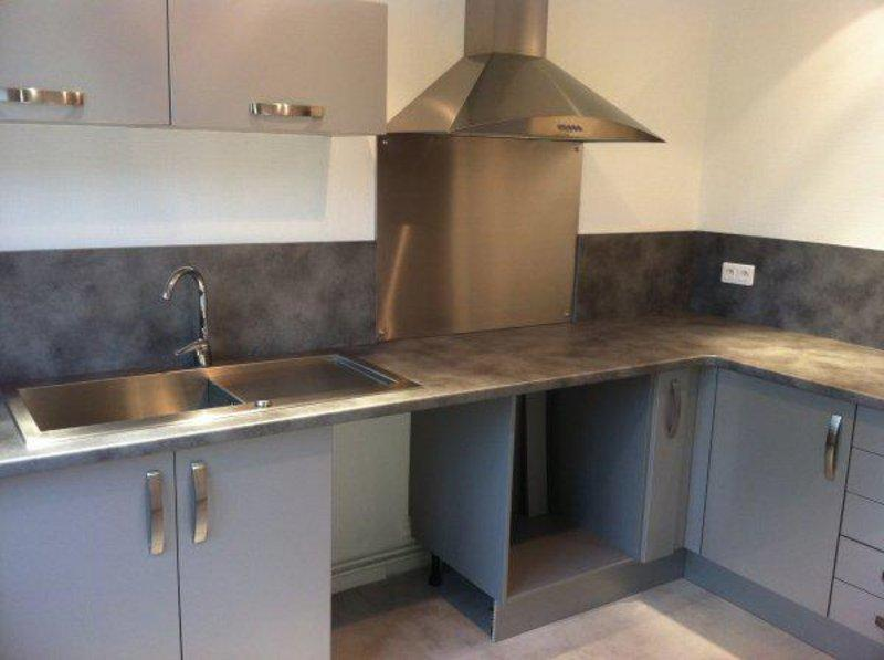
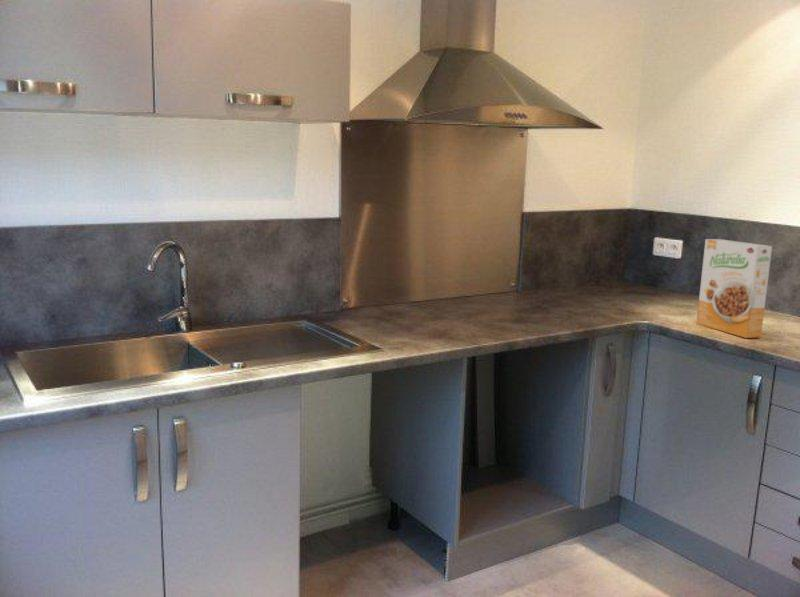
+ cereal box [695,238,773,339]
